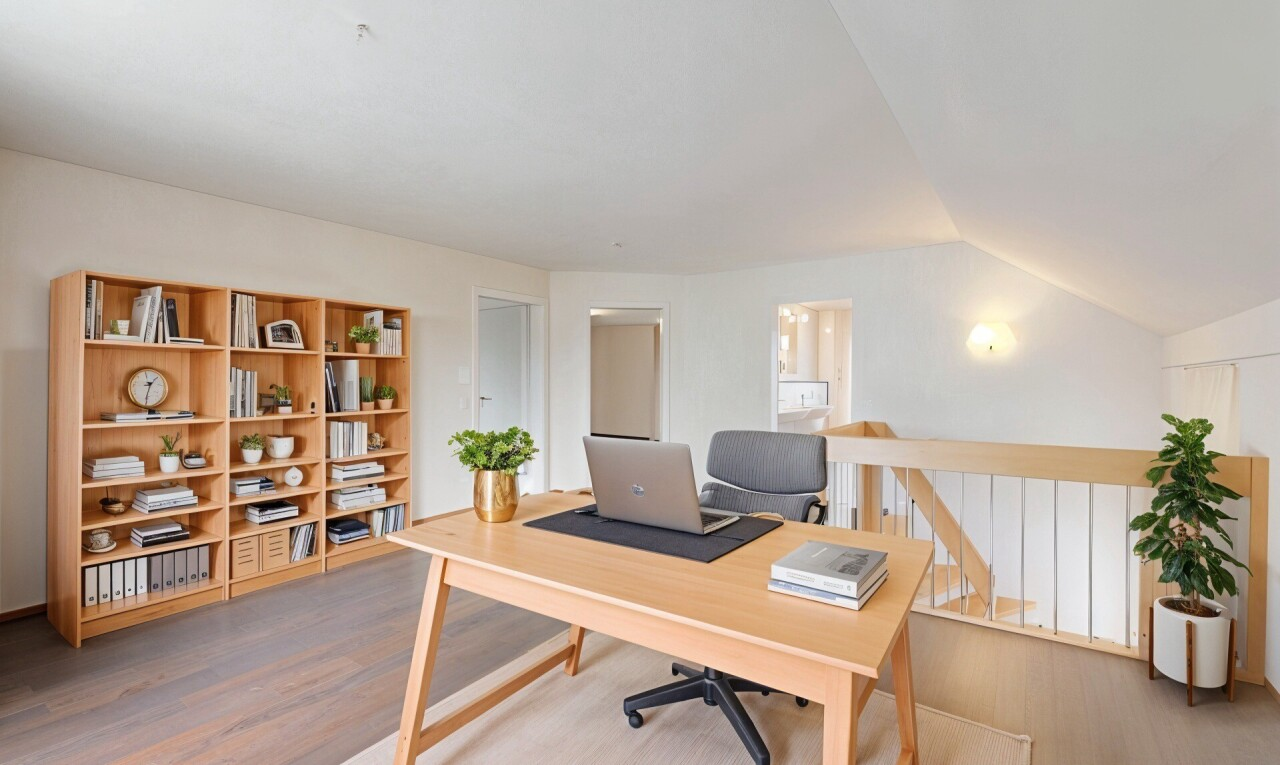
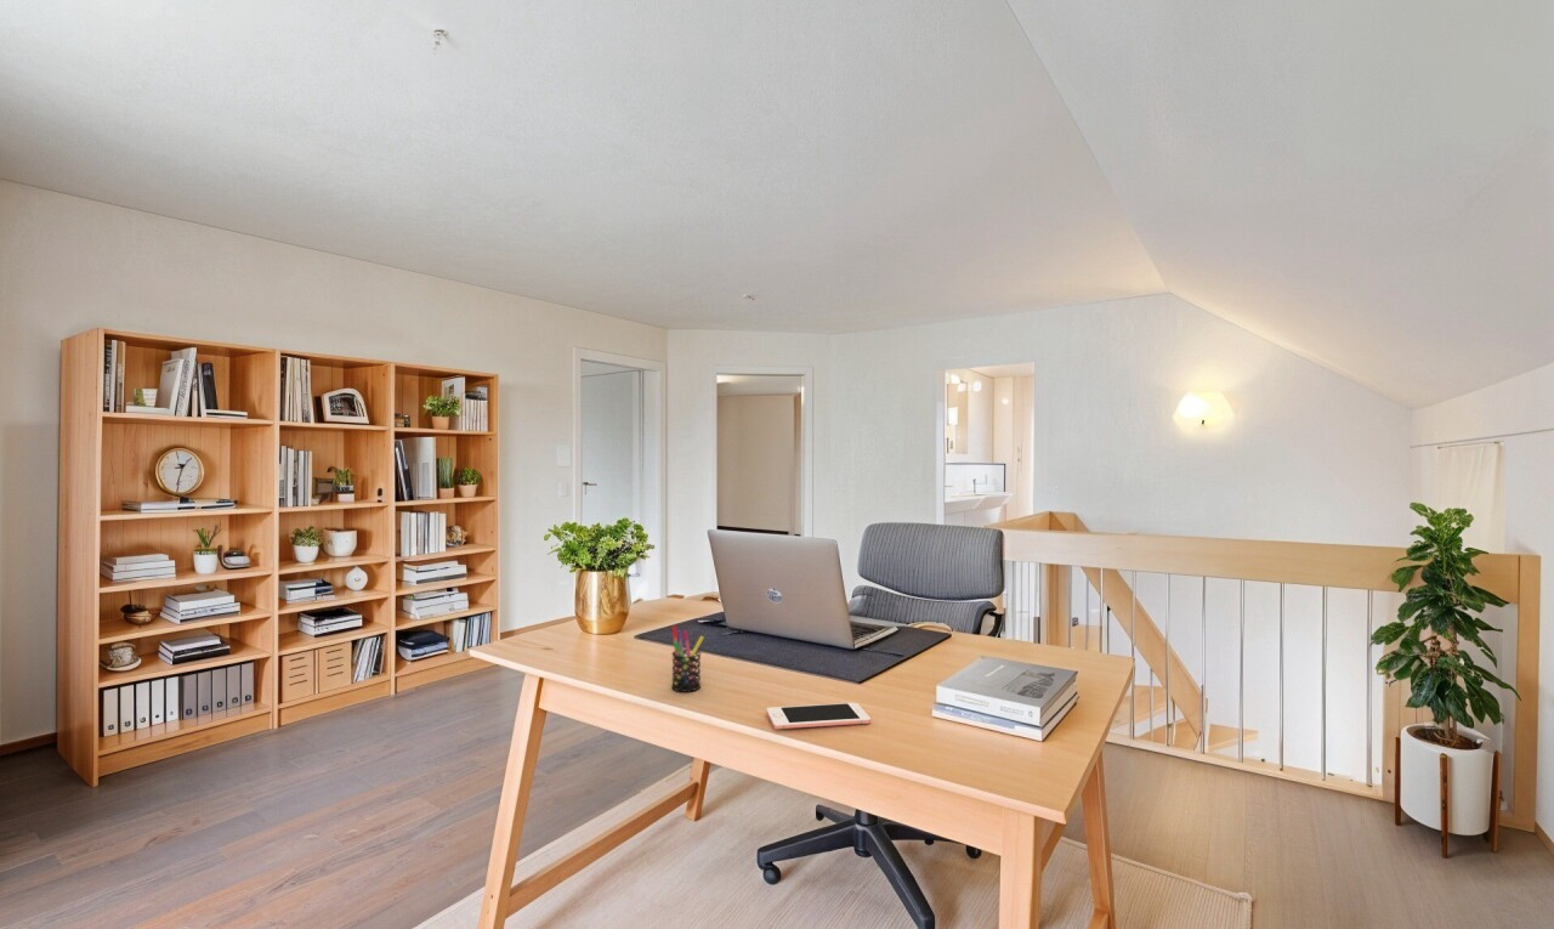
+ pen holder [670,625,705,693]
+ cell phone [765,702,872,730]
